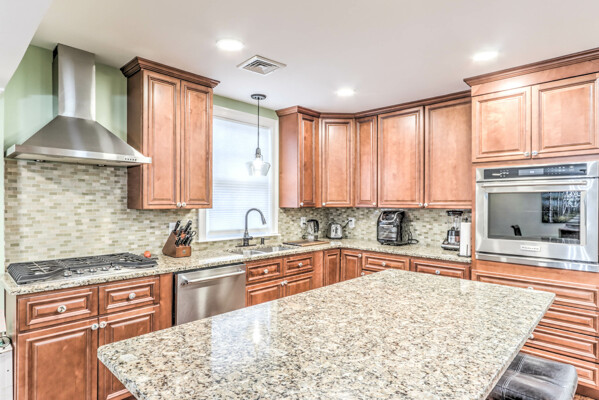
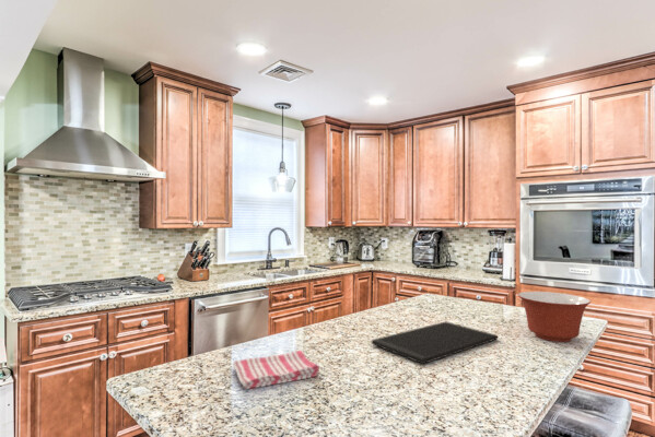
+ cutting board [371,320,499,365]
+ mixing bowl [517,291,592,343]
+ dish towel [232,350,320,390]
